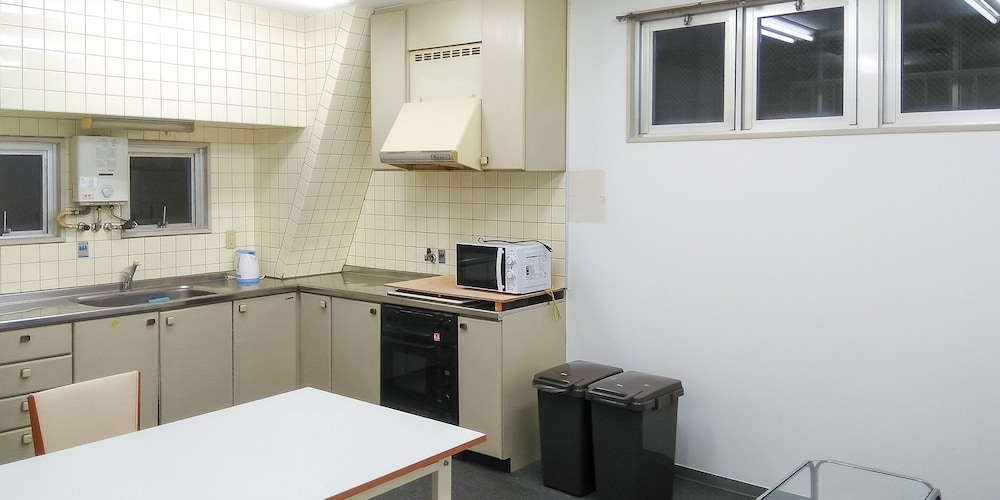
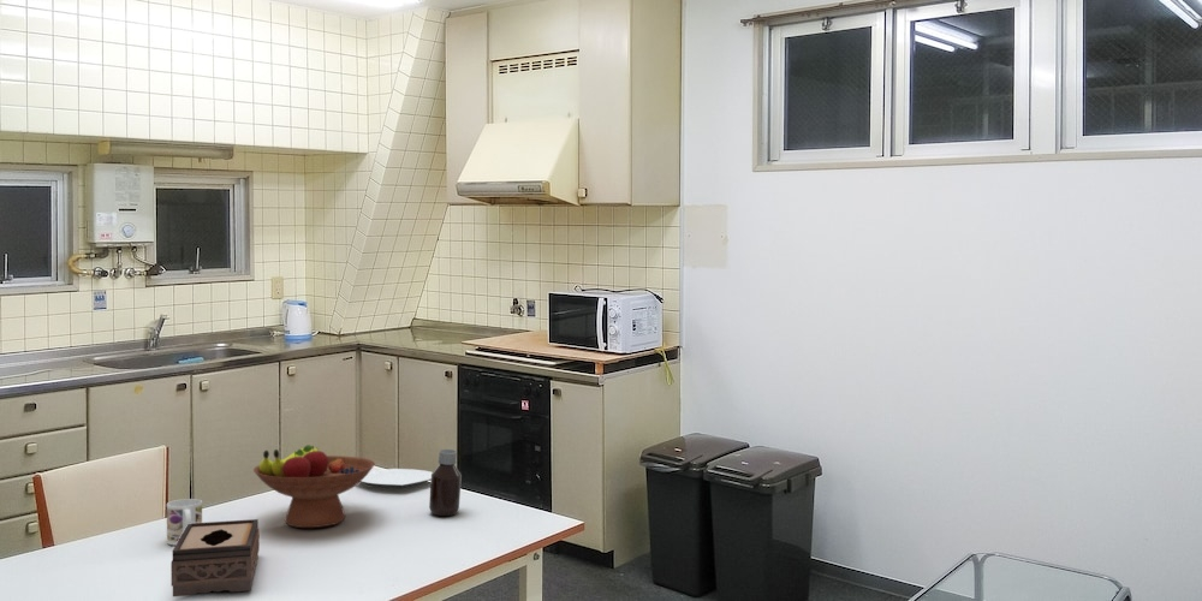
+ mug [166,498,203,547]
+ plate [359,468,433,489]
+ tissue box [169,518,261,597]
+ fruit bowl [252,444,376,529]
+ bottle [428,448,463,517]
